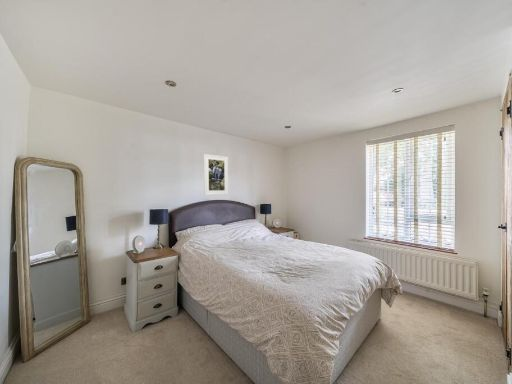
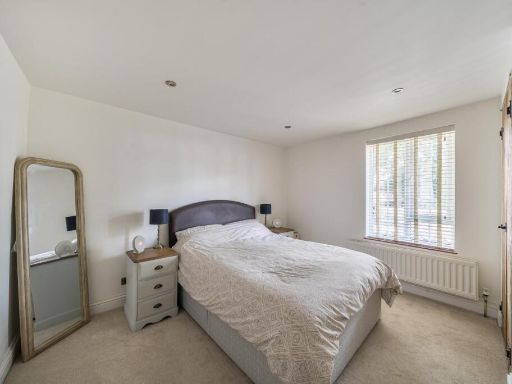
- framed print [203,153,229,196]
